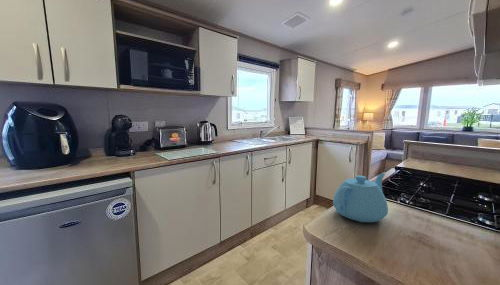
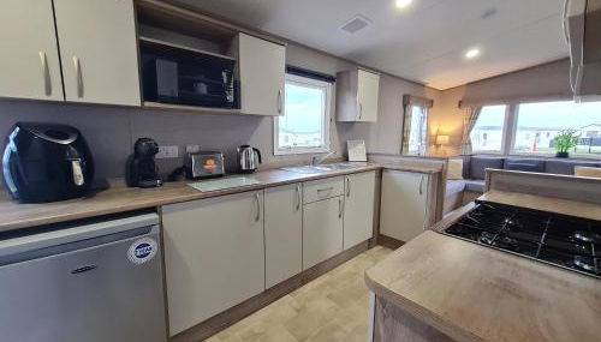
- teapot [332,172,389,223]
